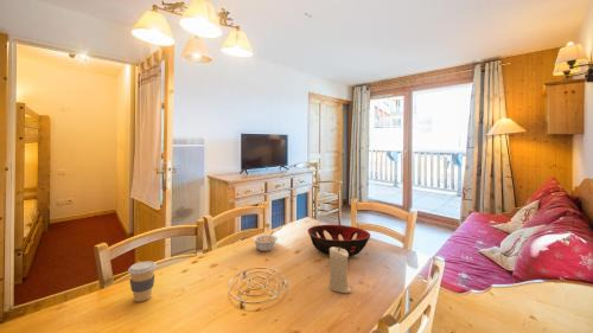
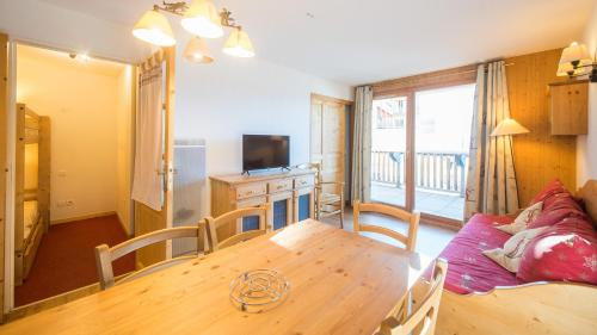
- legume [251,230,279,252]
- decorative bowl [306,224,371,257]
- candle [329,246,352,294]
- coffee cup [127,260,158,302]
